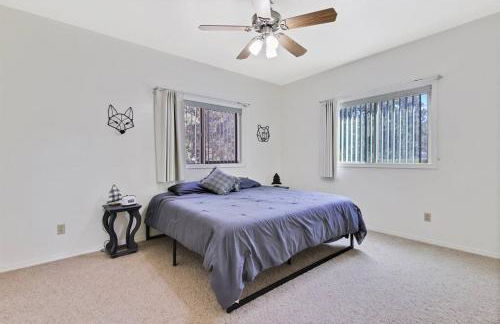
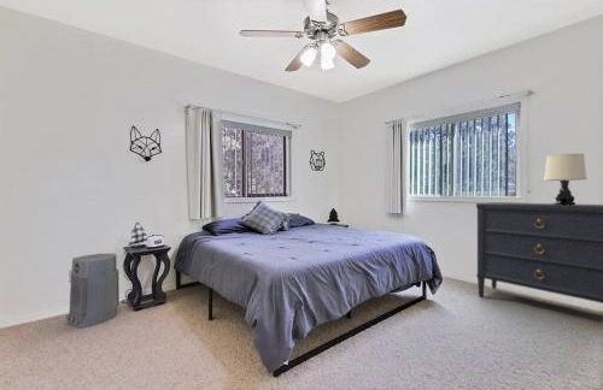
+ table lamp [543,153,589,206]
+ air purifier [65,253,121,329]
+ dresser [475,201,603,305]
